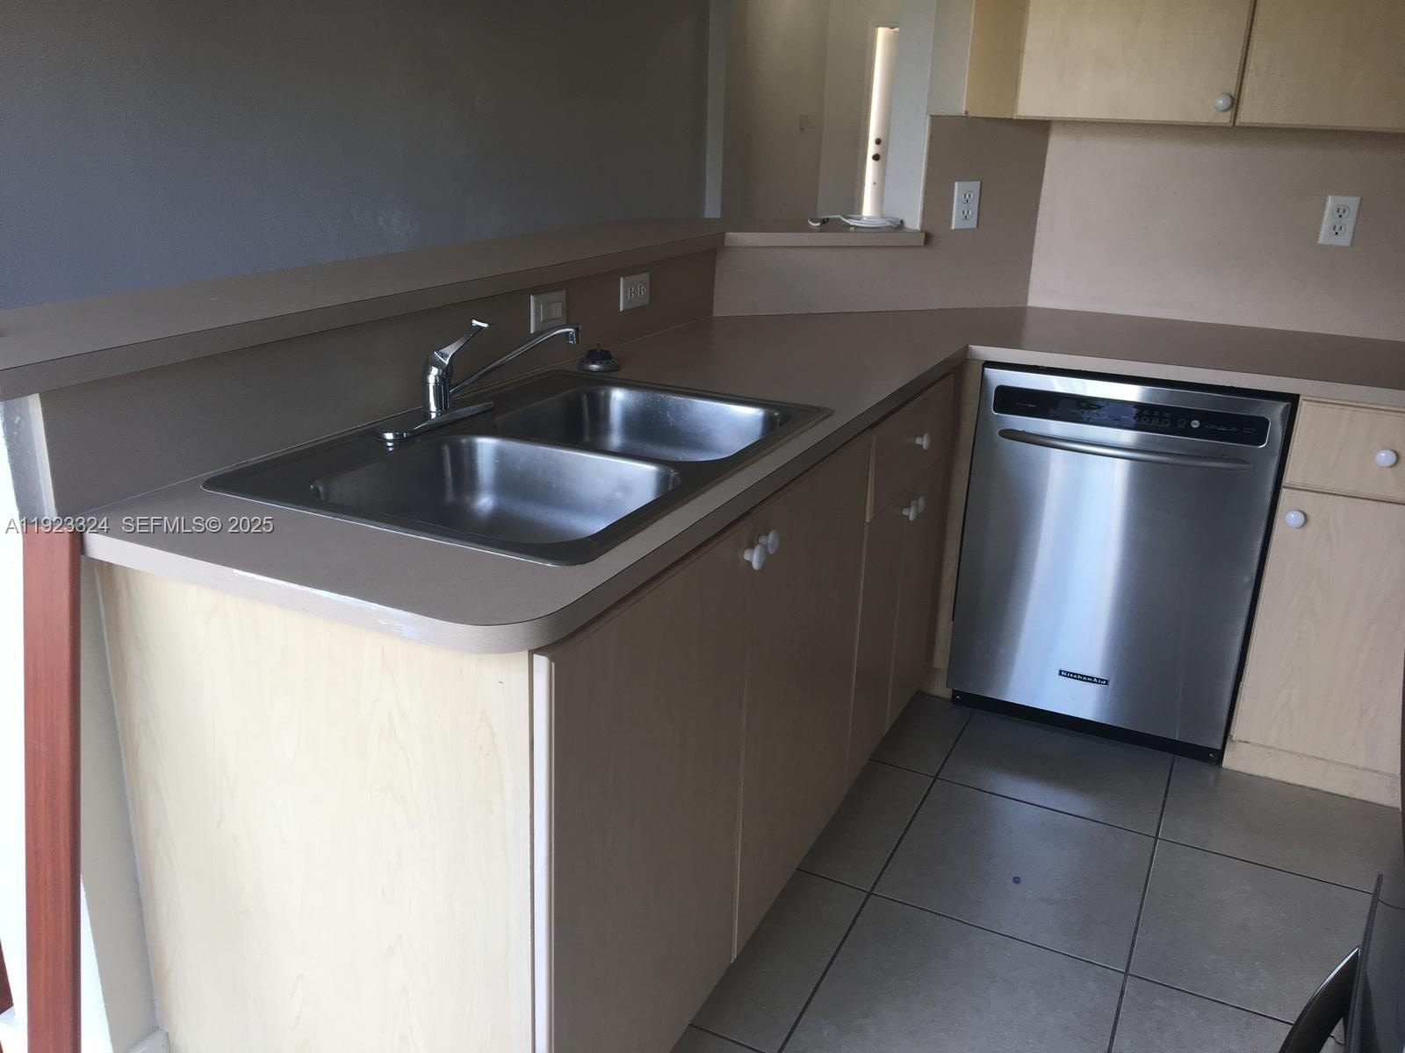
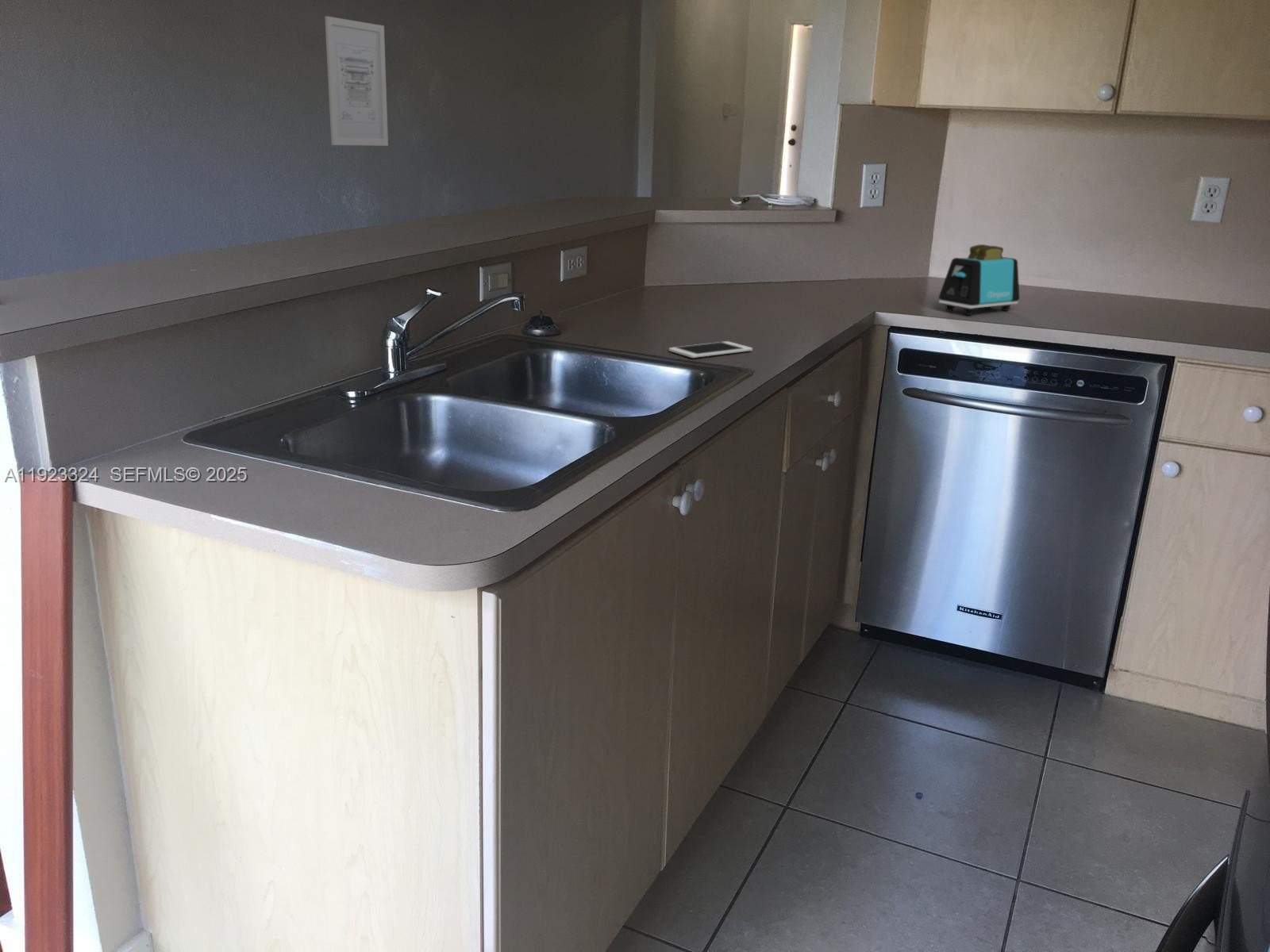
+ toaster [938,244,1021,316]
+ wall art [324,15,389,147]
+ cell phone [668,340,753,359]
